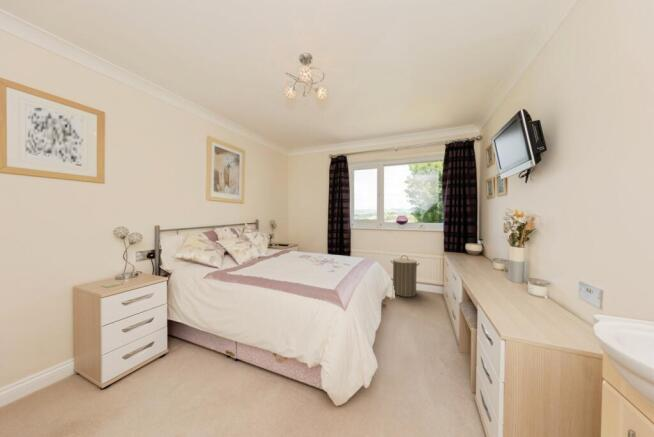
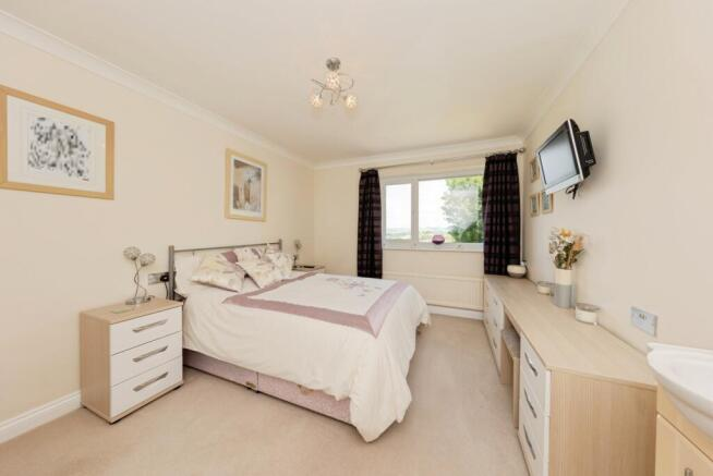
- laundry hamper [390,254,421,298]
